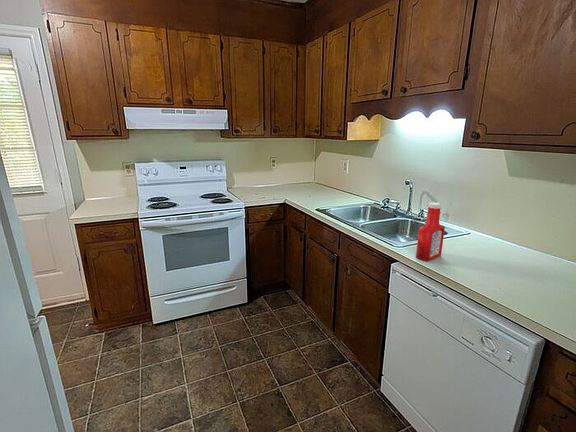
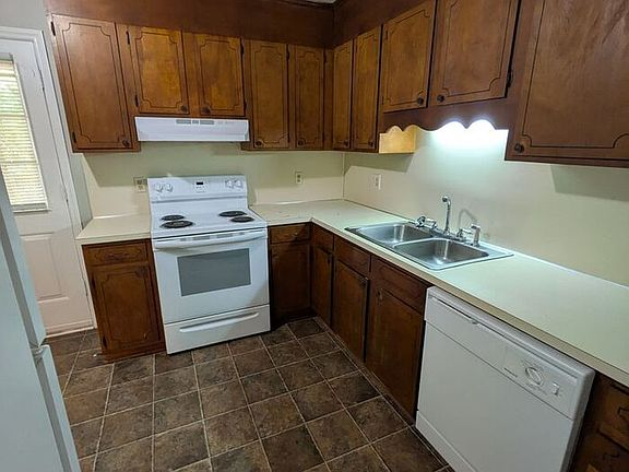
- soap bottle [415,202,446,262]
